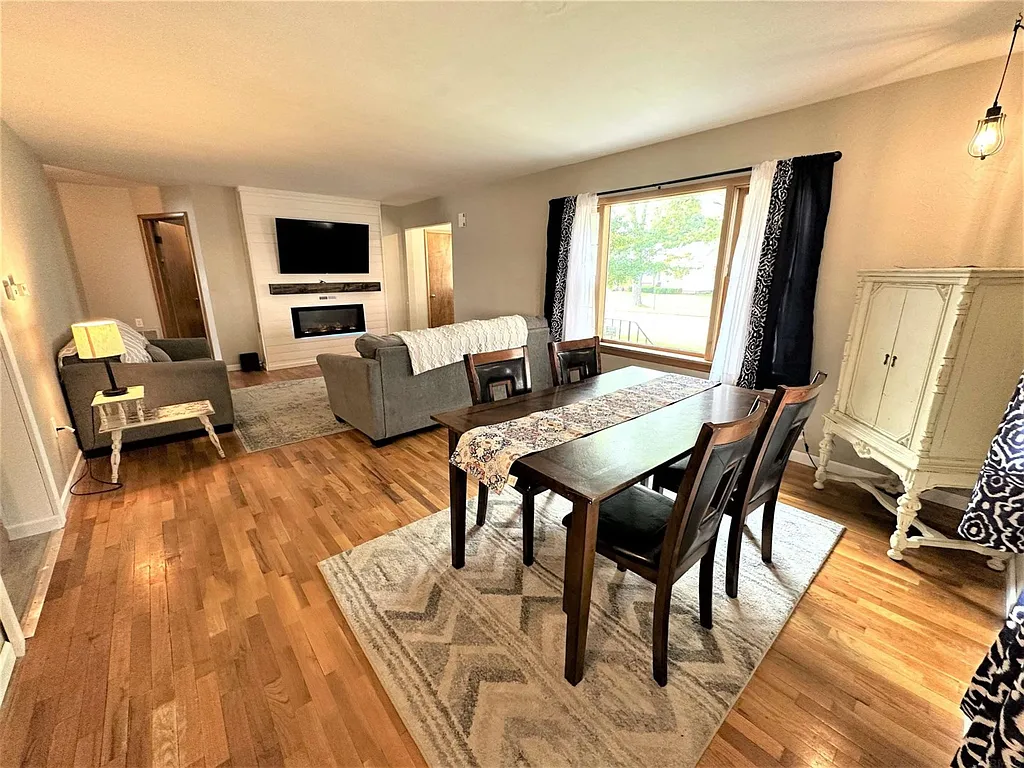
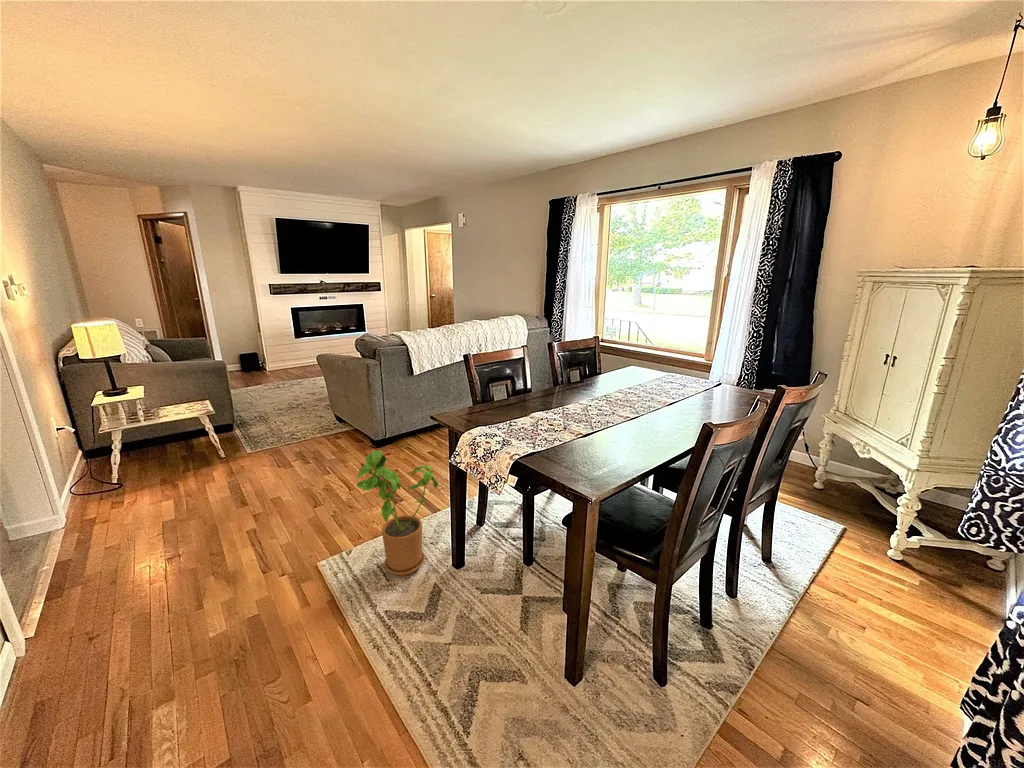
+ house plant [356,449,439,577]
